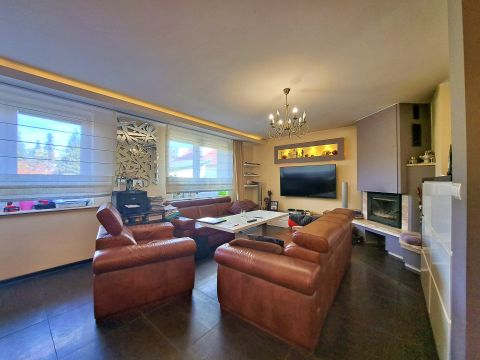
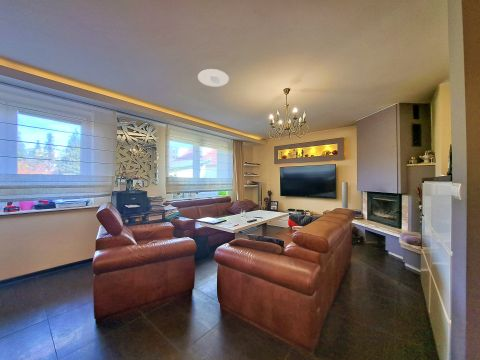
+ recessed light [197,68,230,88]
